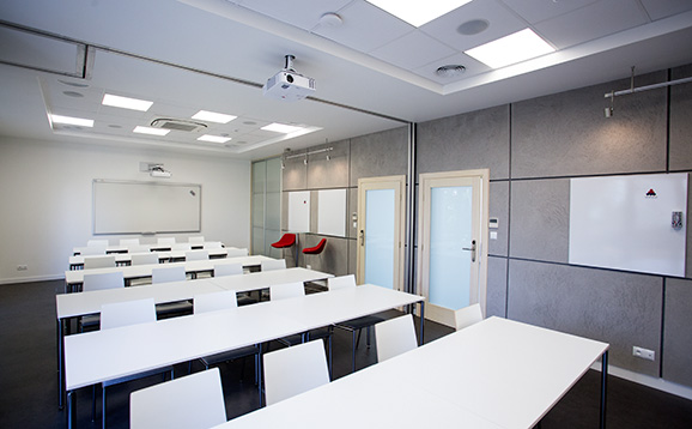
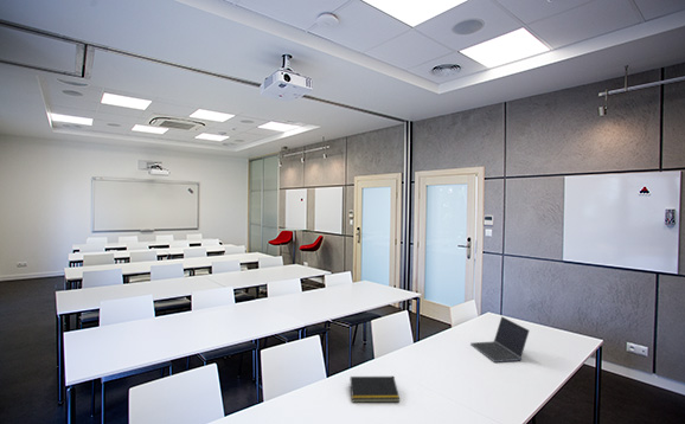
+ notepad [350,375,401,403]
+ laptop computer [469,315,531,364]
